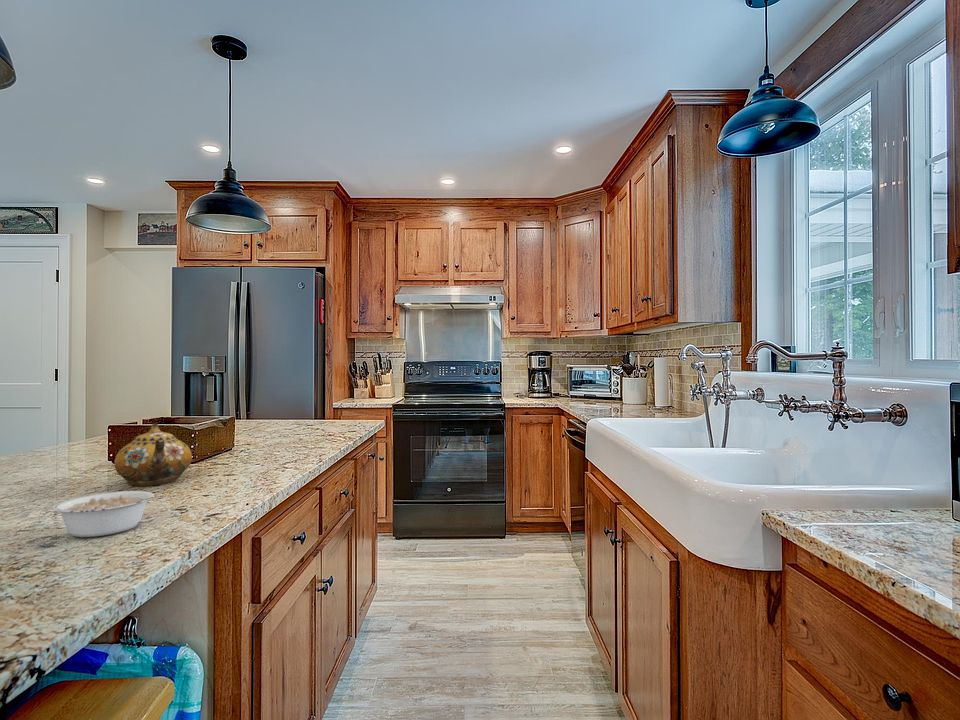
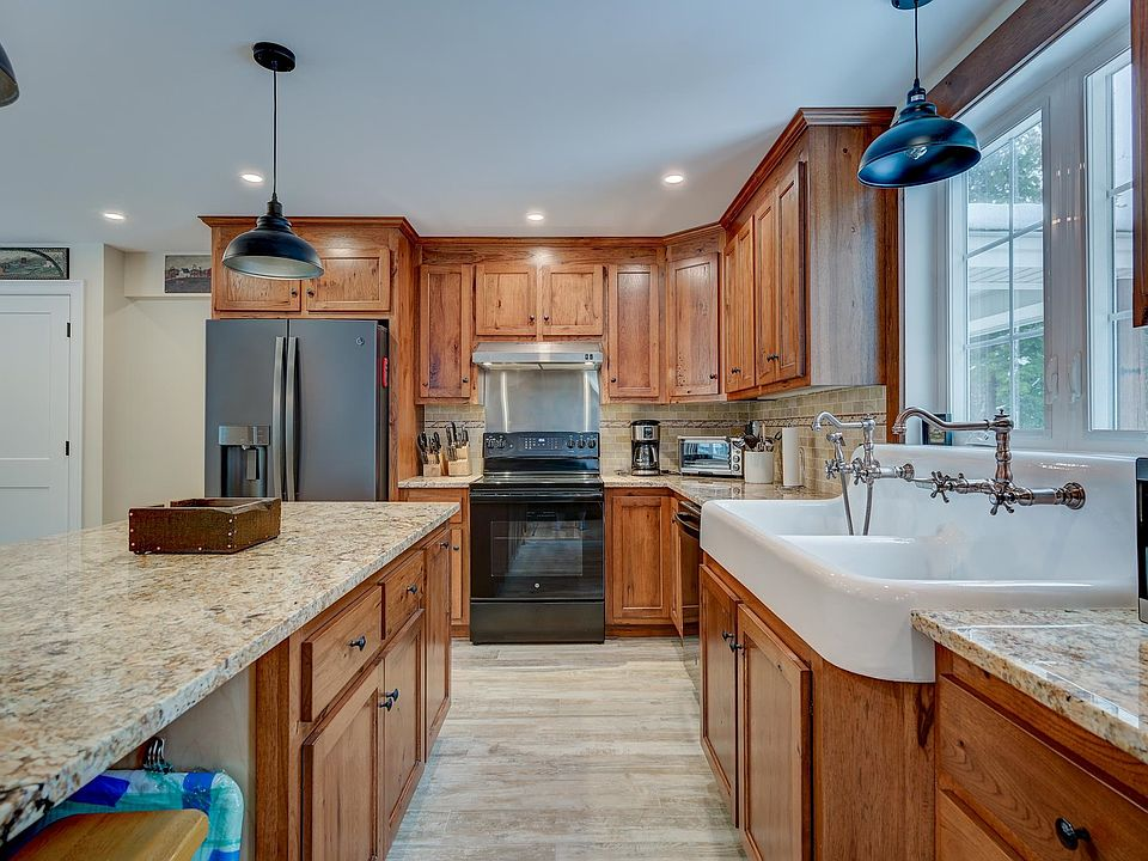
- legume [51,490,158,538]
- teapot [113,422,193,487]
